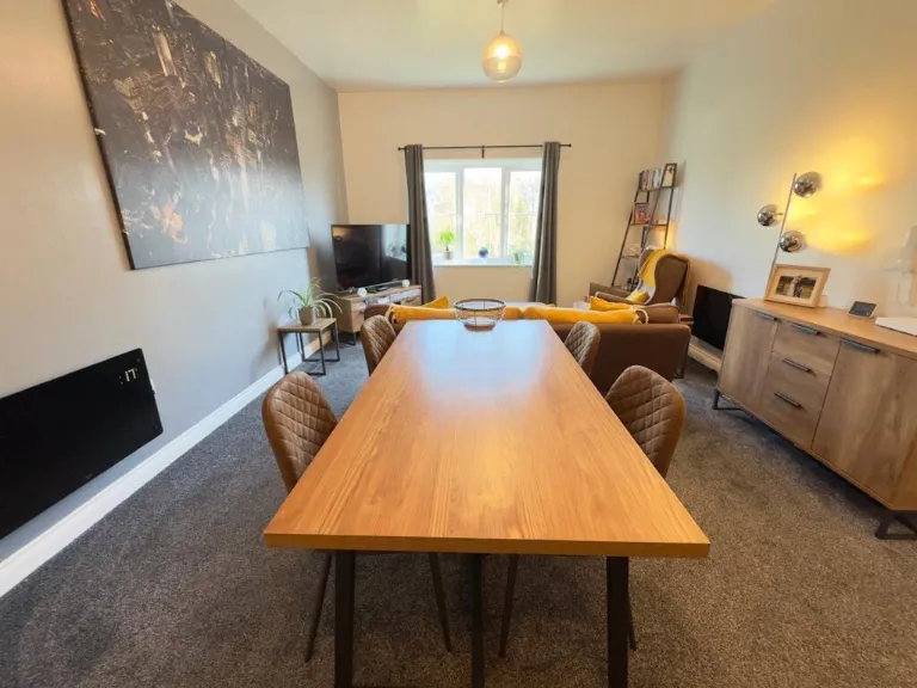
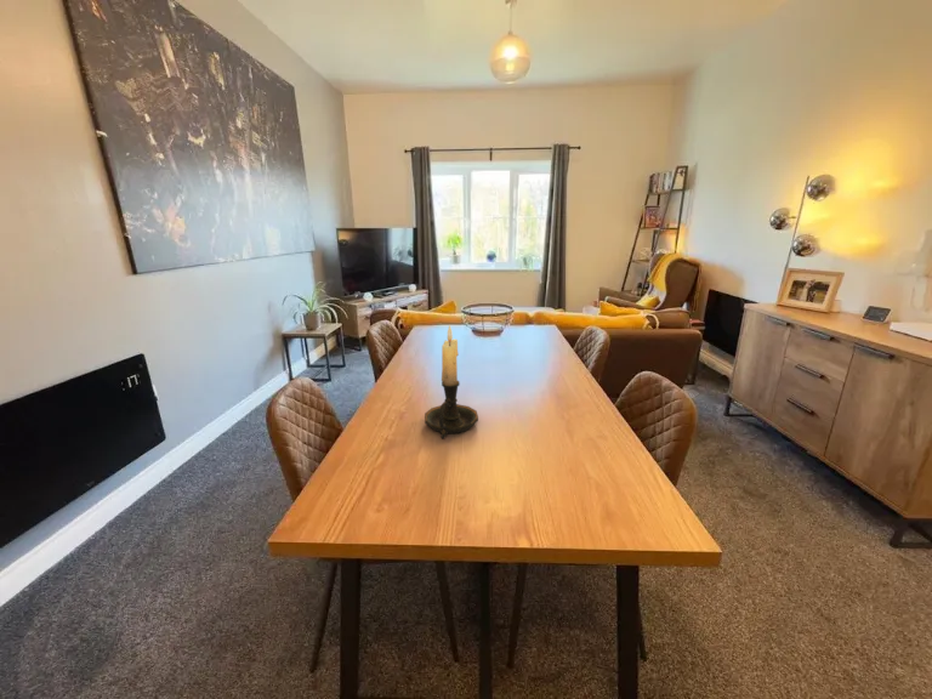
+ candle holder [424,324,479,441]
